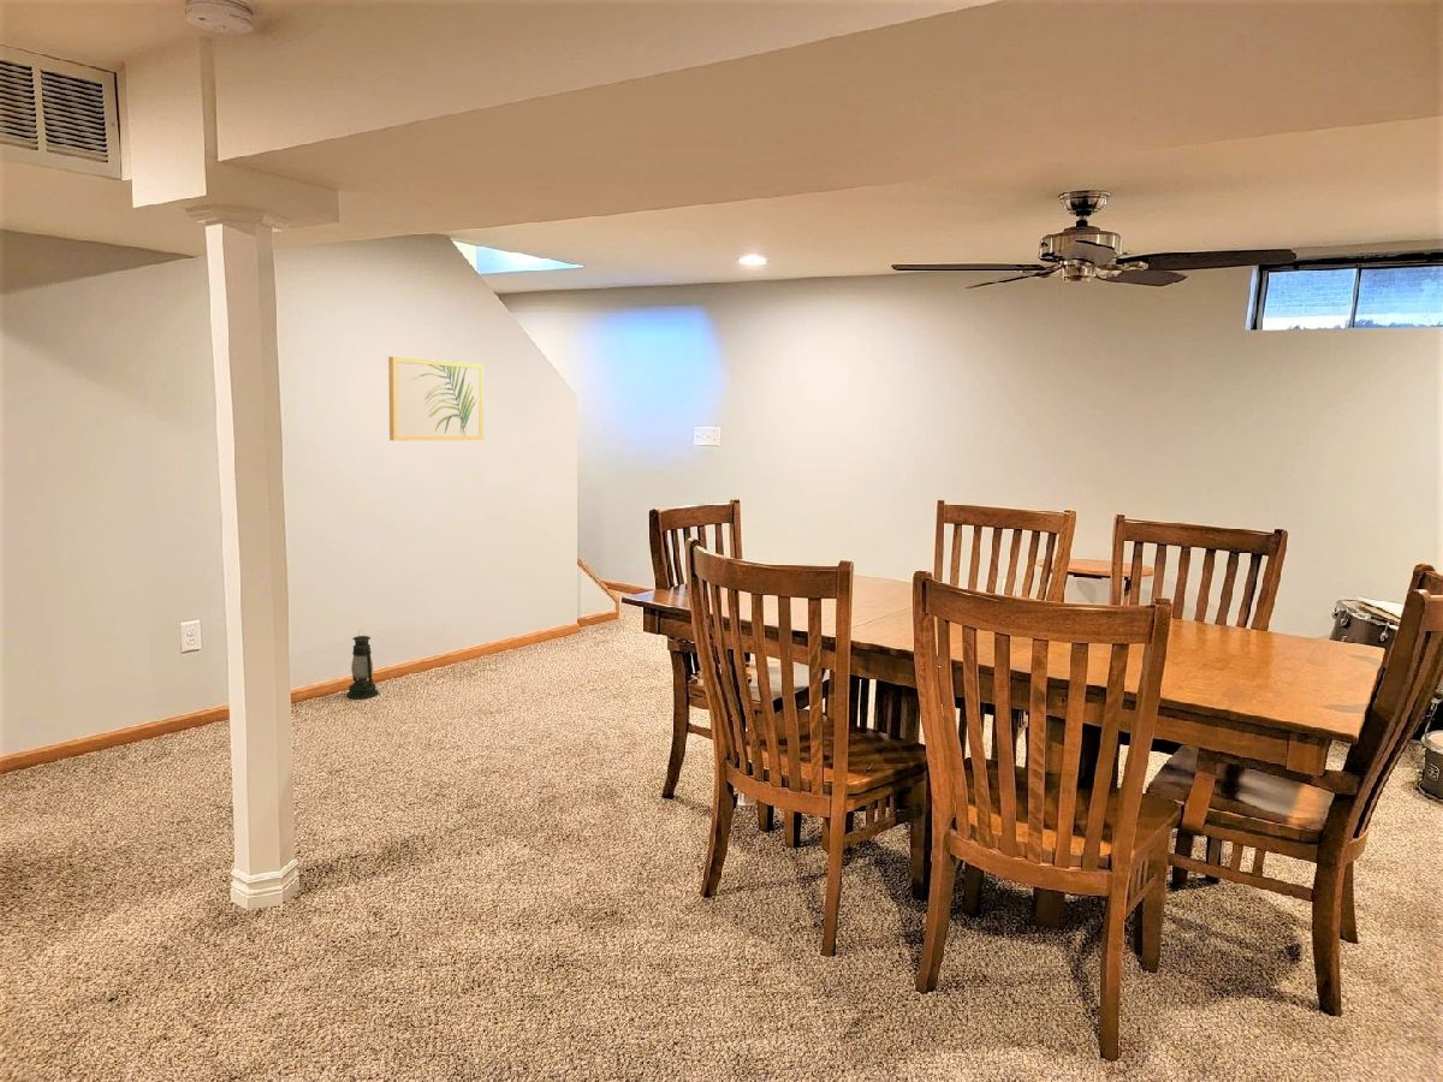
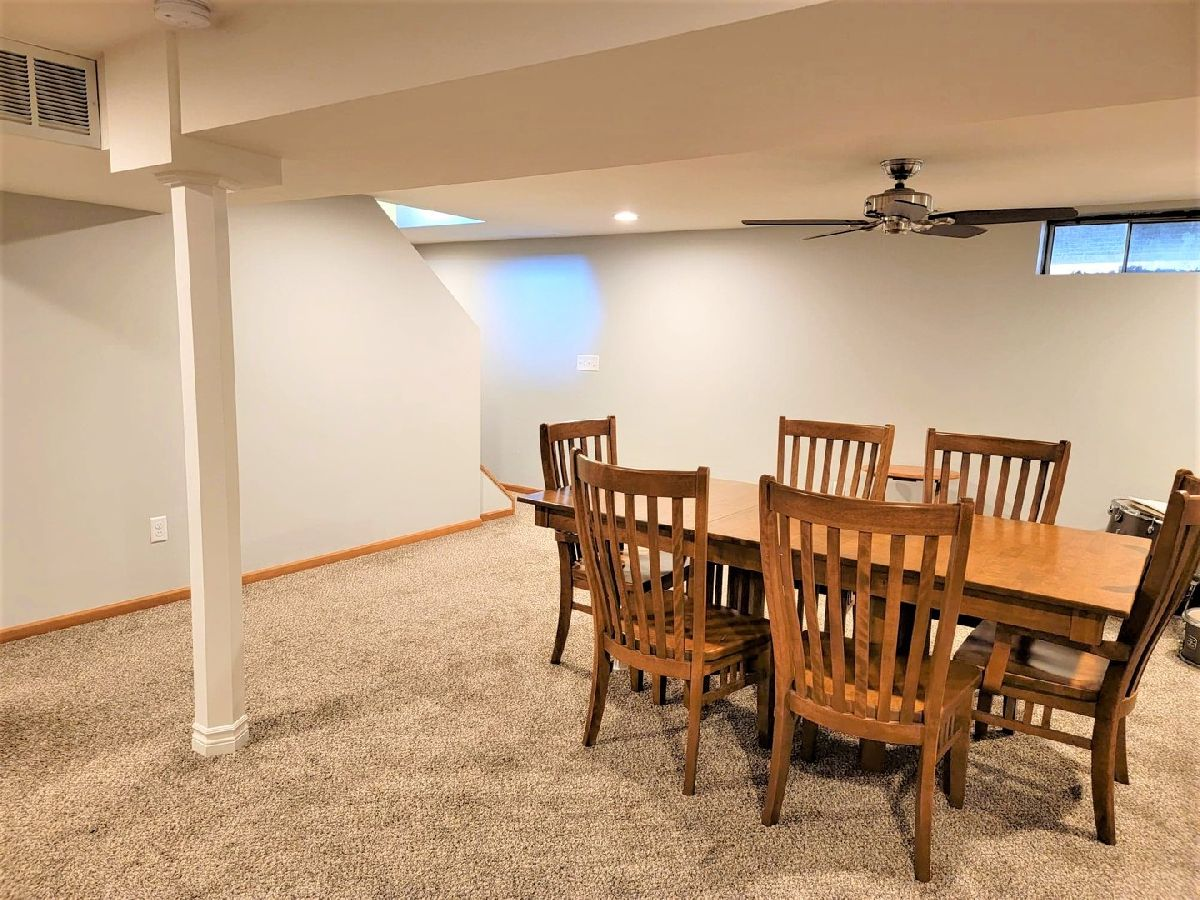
- lantern [345,629,380,700]
- wall art [387,356,485,442]
